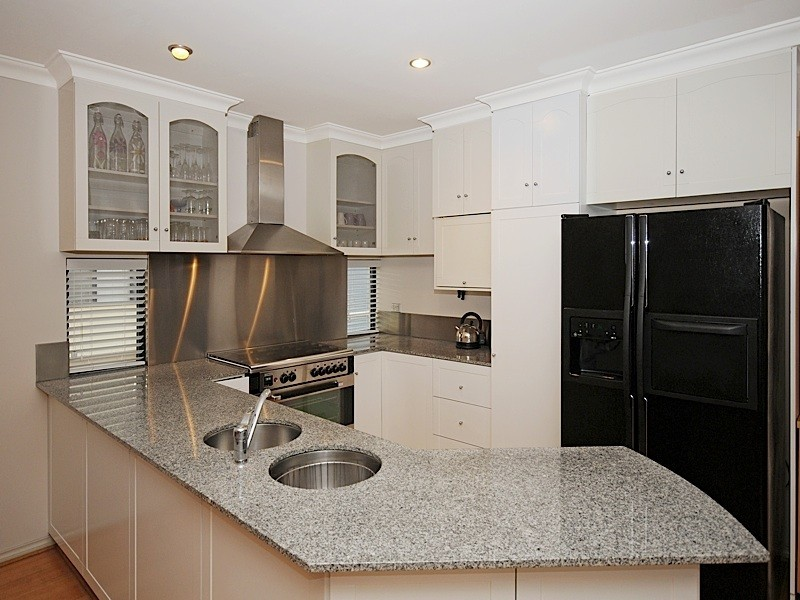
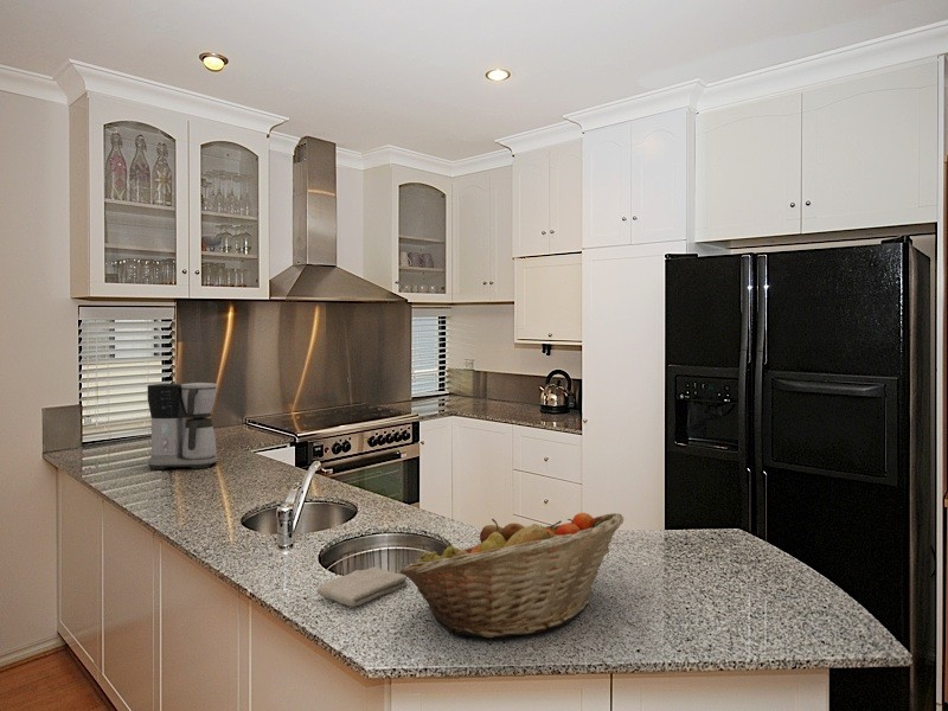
+ coffee maker [147,382,219,470]
+ washcloth [316,566,409,608]
+ fruit basket [399,512,624,639]
